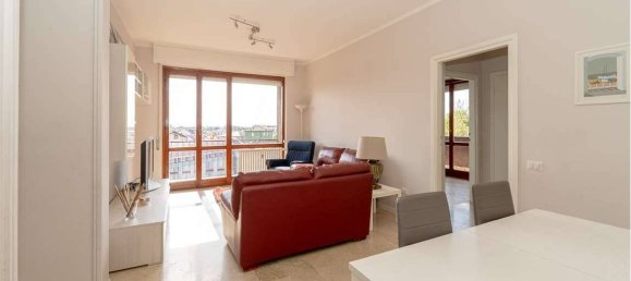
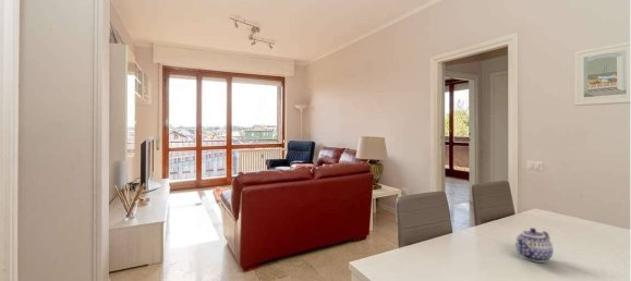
+ teapot [514,227,554,264]
